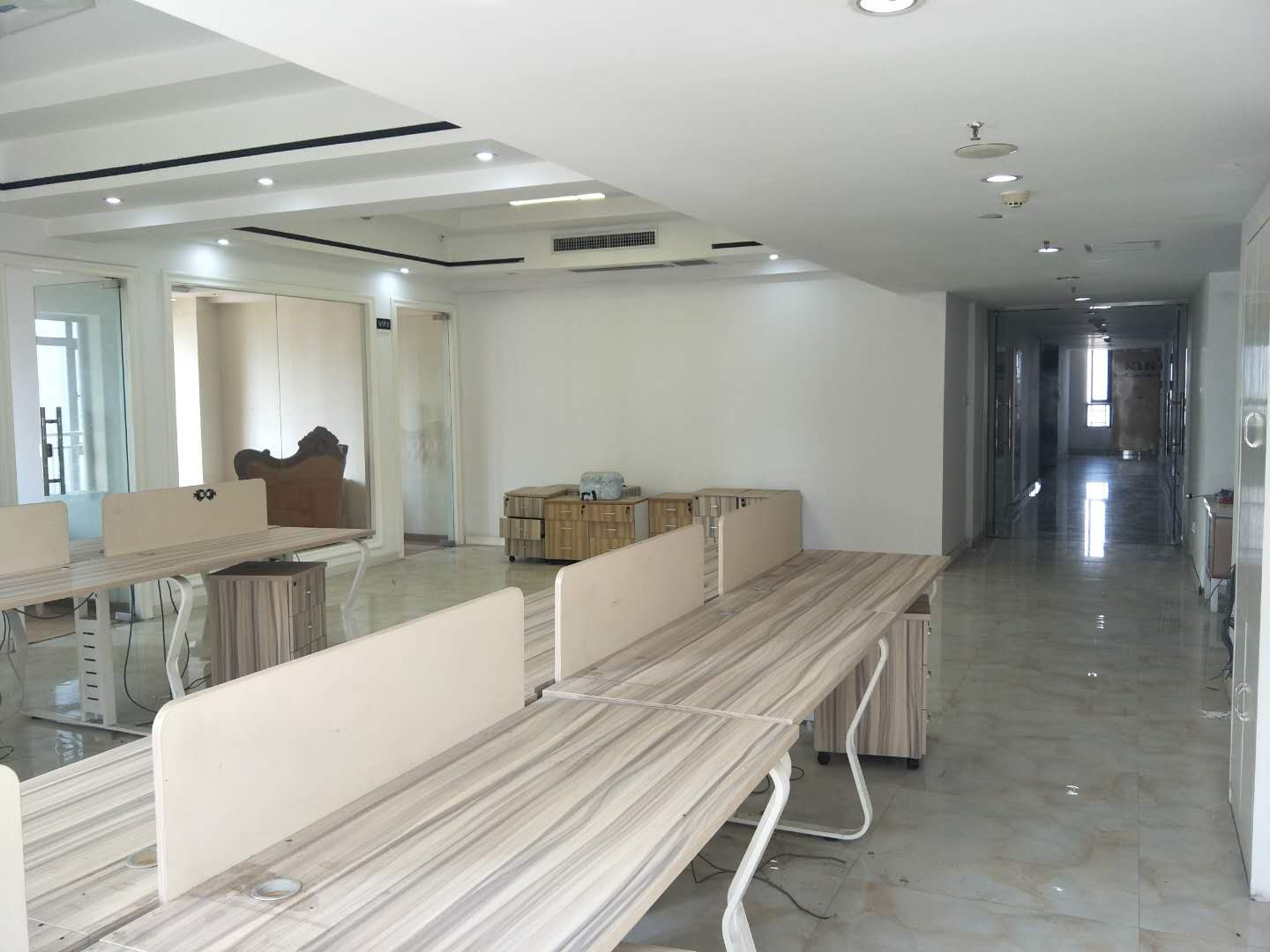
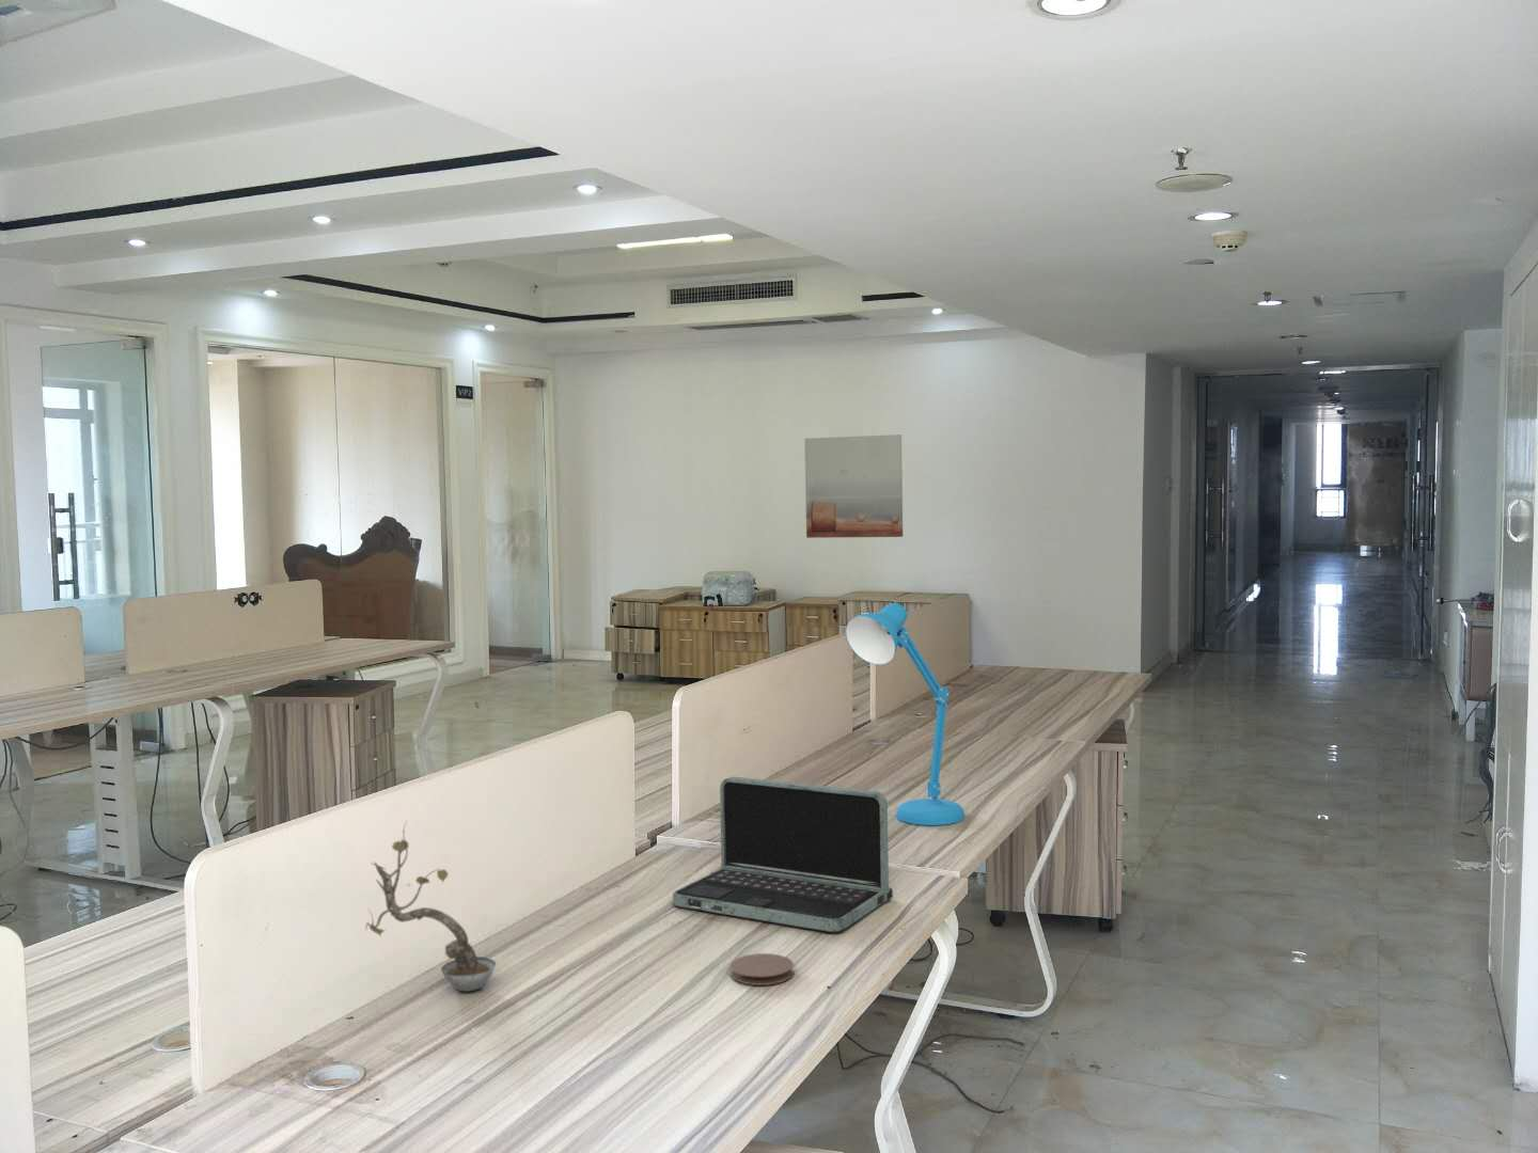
+ wall art [803,434,903,539]
+ plant [365,820,497,993]
+ laptop [672,776,894,933]
+ coaster [729,952,794,986]
+ desk lamp [845,602,965,826]
